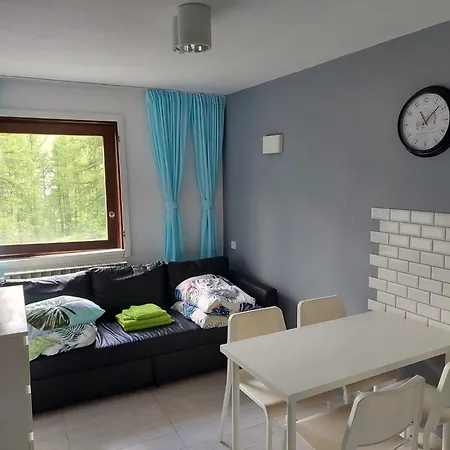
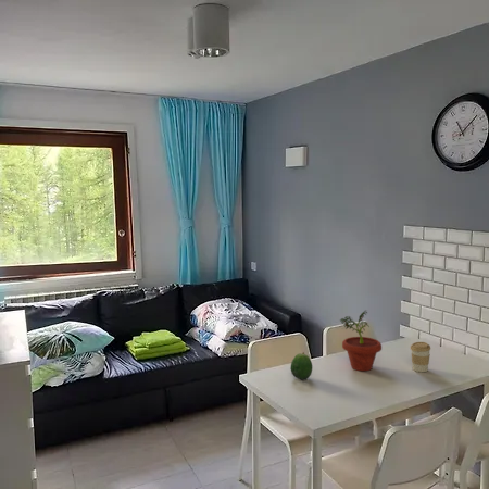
+ potted plant [338,309,383,372]
+ coffee cup [410,341,431,373]
+ fruit [290,351,313,380]
